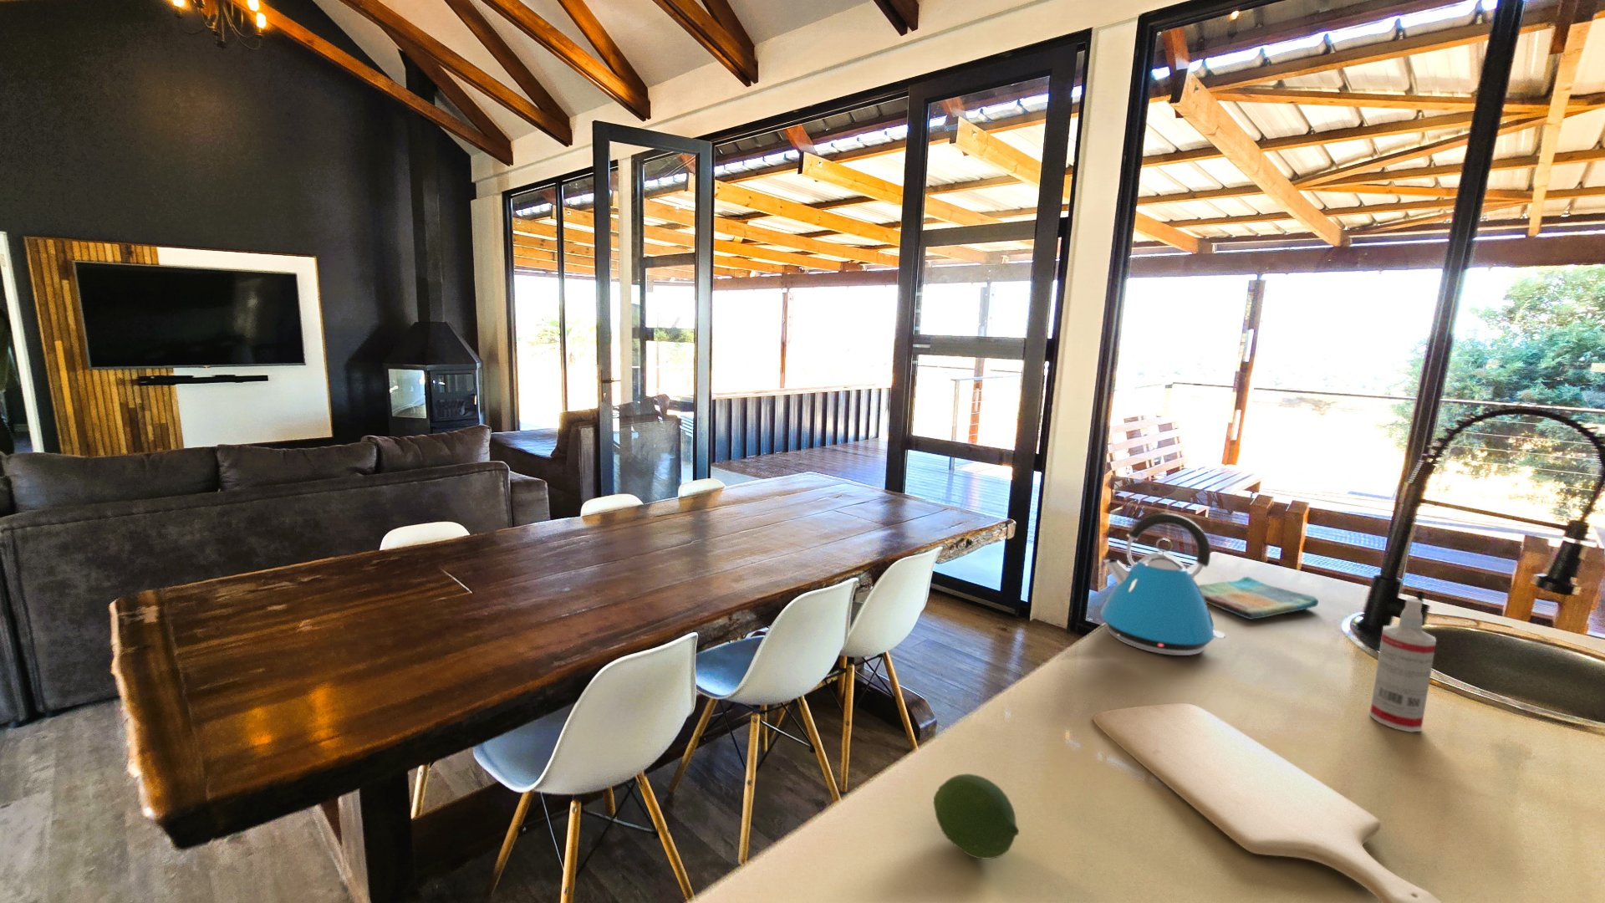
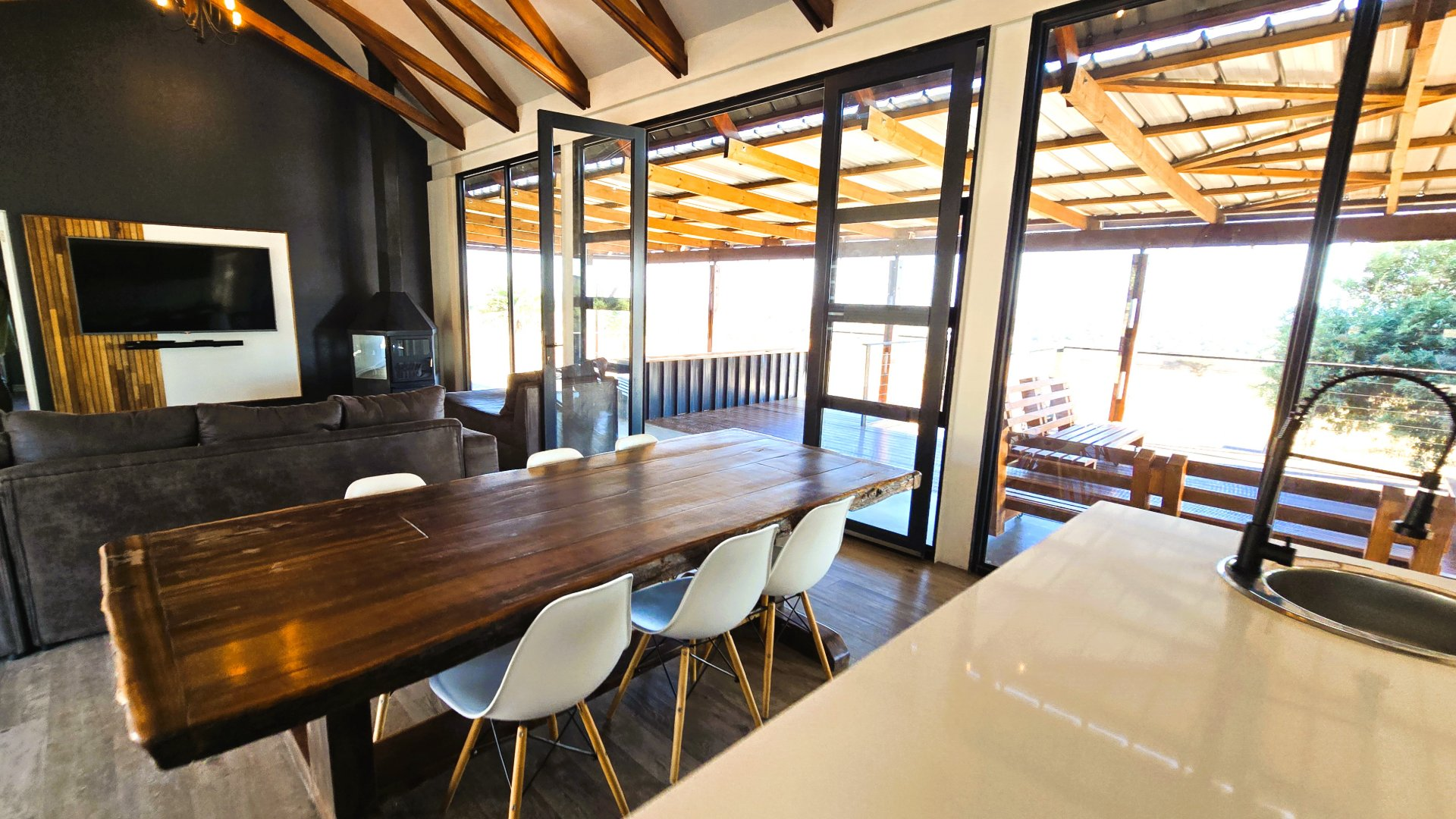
- spray bottle [1369,598,1437,733]
- dish towel [1198,576,1319,621]
- fruit [933,773,1020,860]
- chopping board [1092,702,1443,903]
- kettle [1100,513,1226,656]
